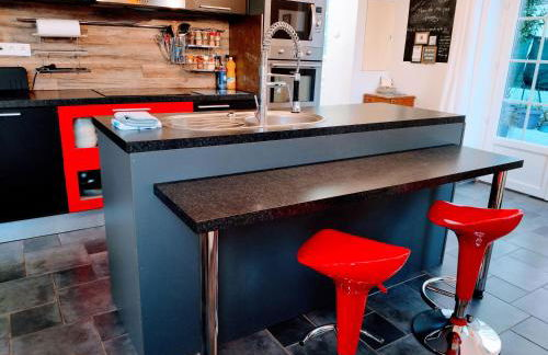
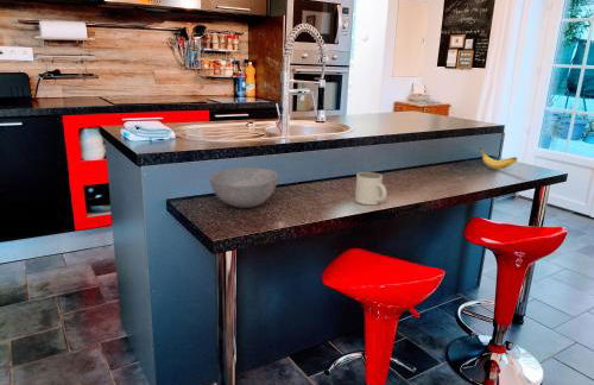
+ bowl [208,166,279,209]
+ banana [479,146,519,170]
+ mug [354,171,387,206]
